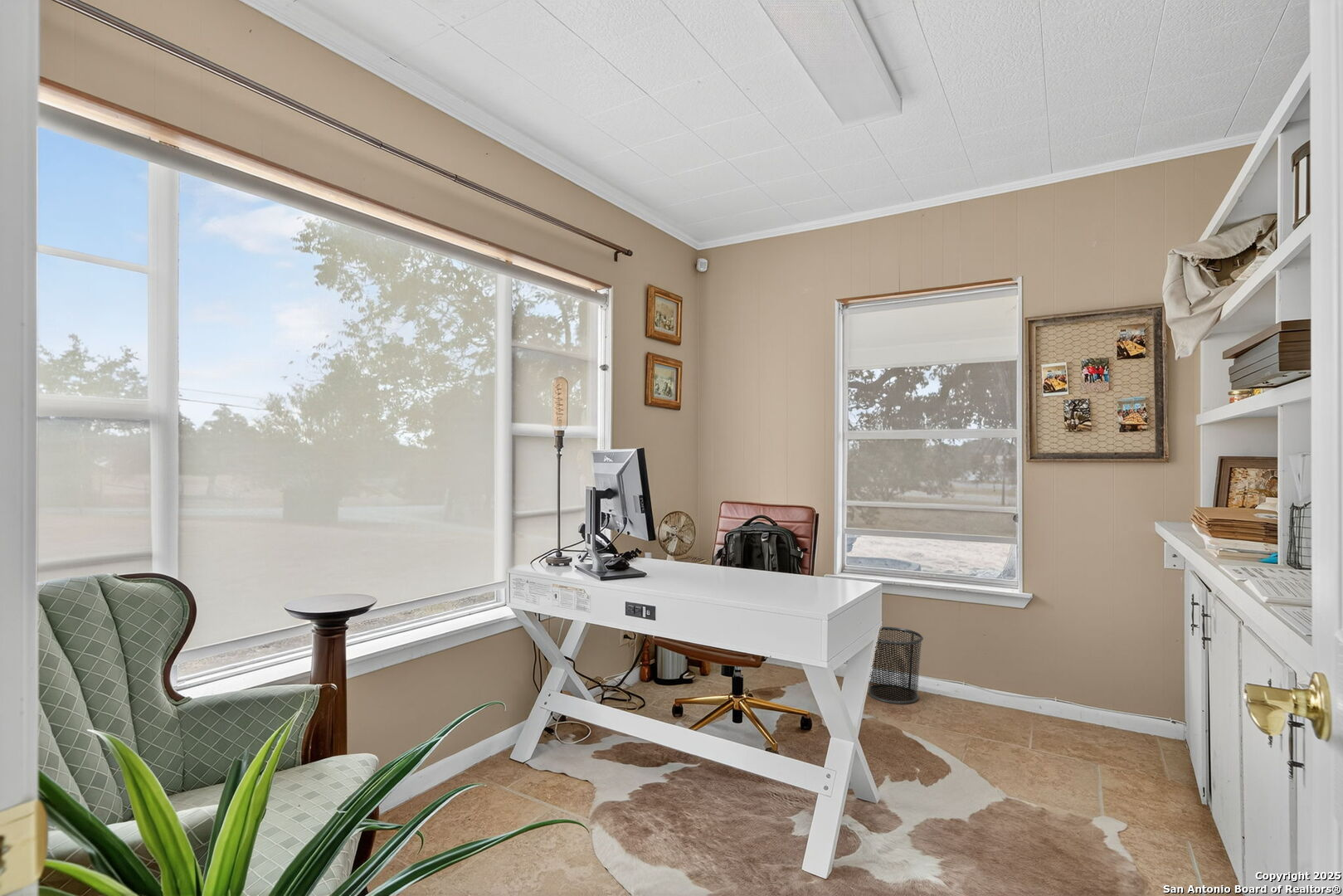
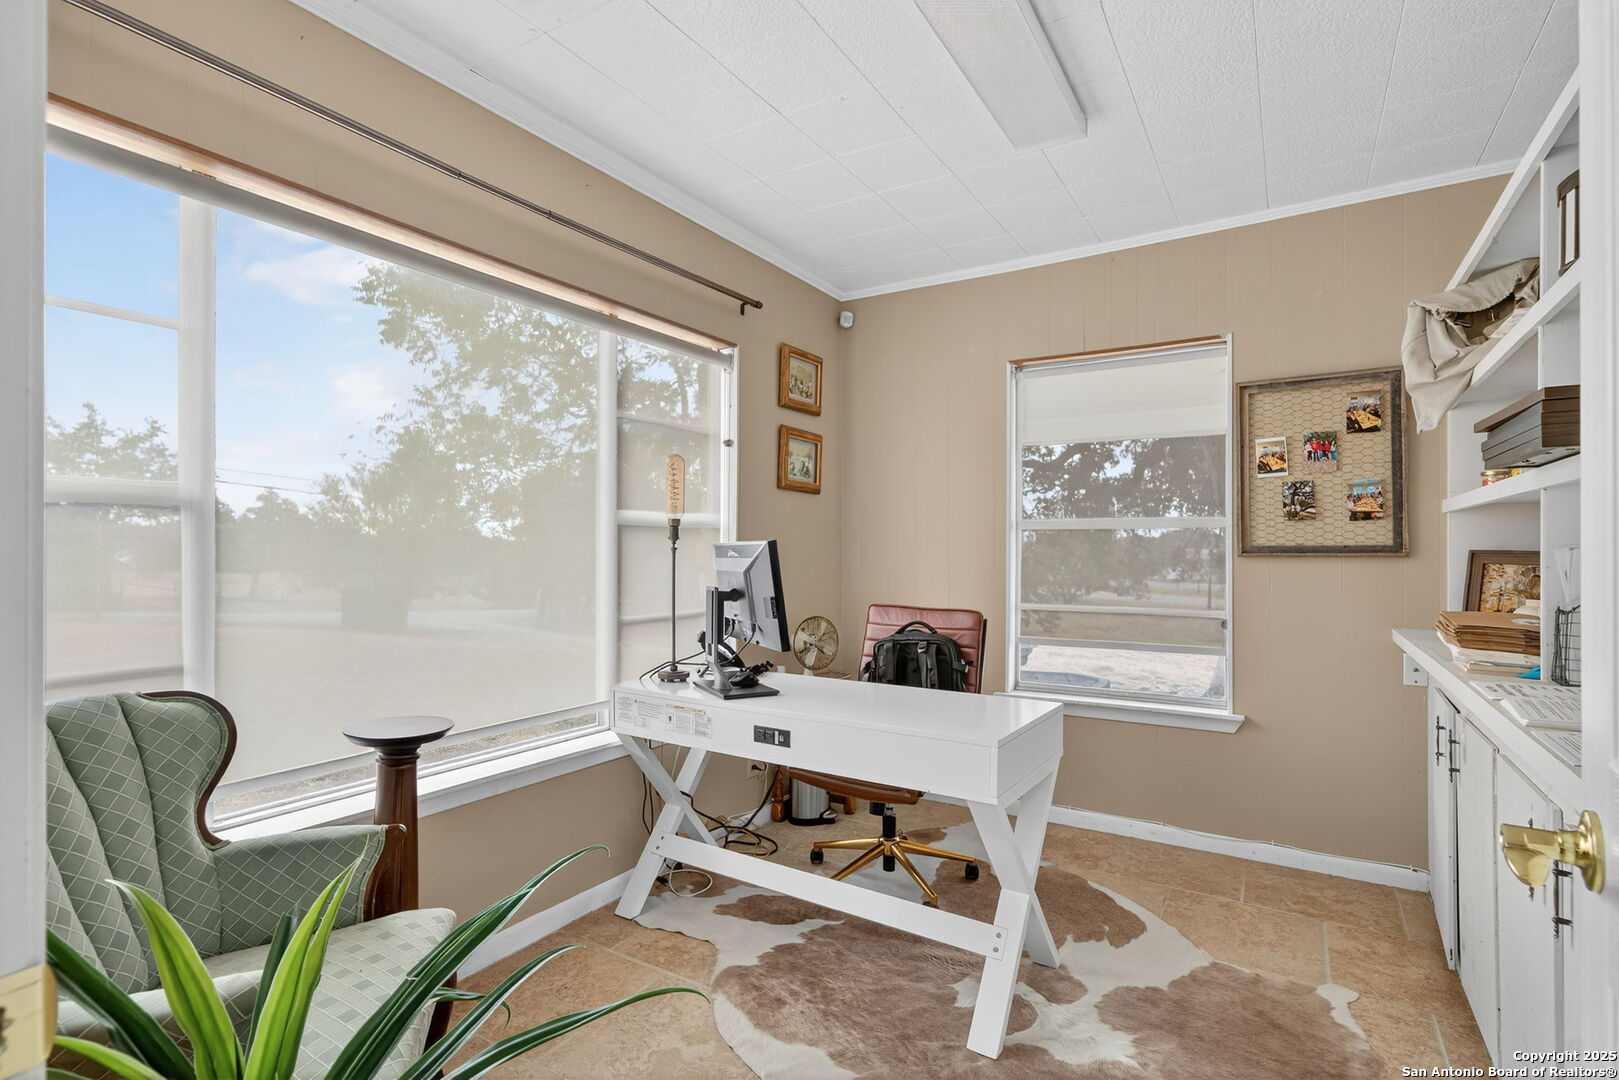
- waste bin [868,626,924,704]
